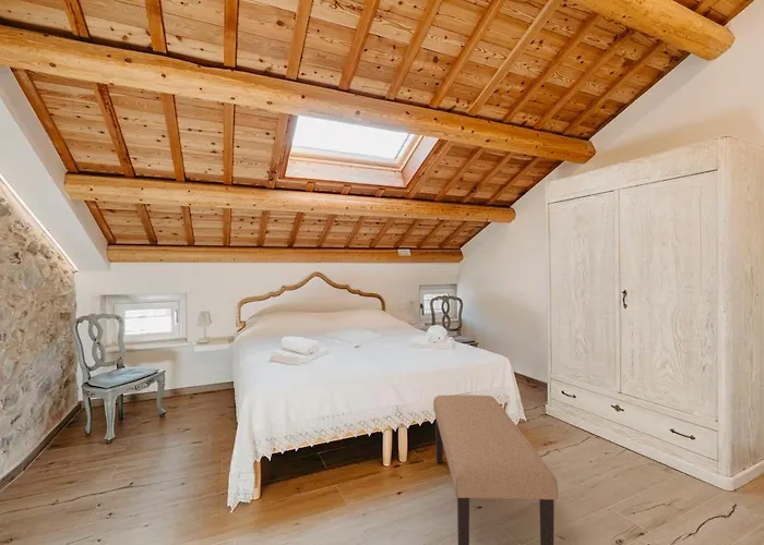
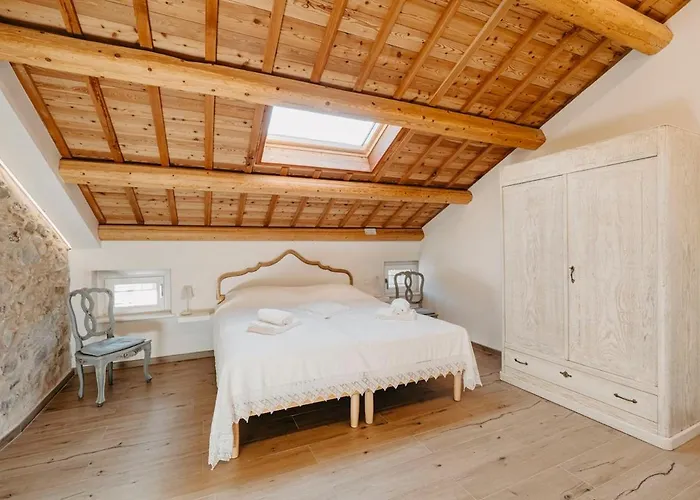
- bench [432,393,559,545]
